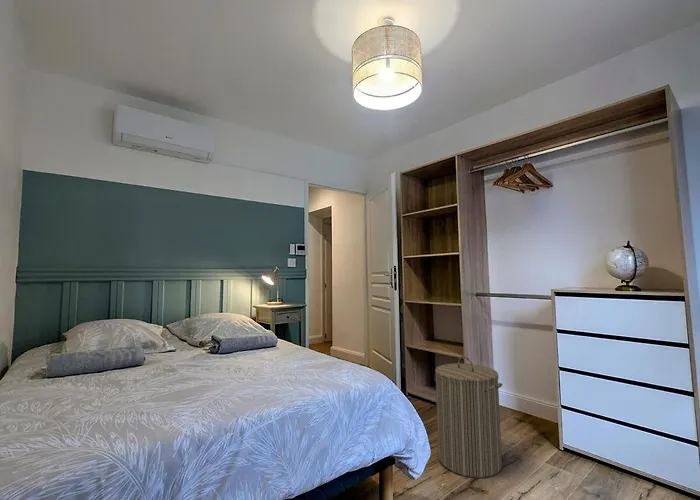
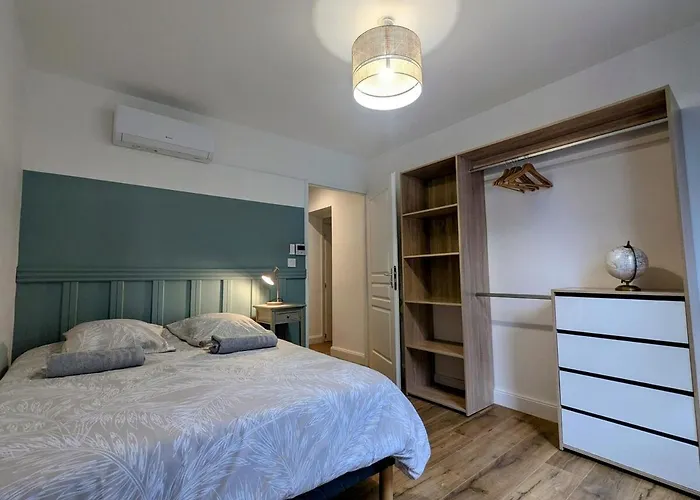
- laundry hamper [434,355,503,479]
